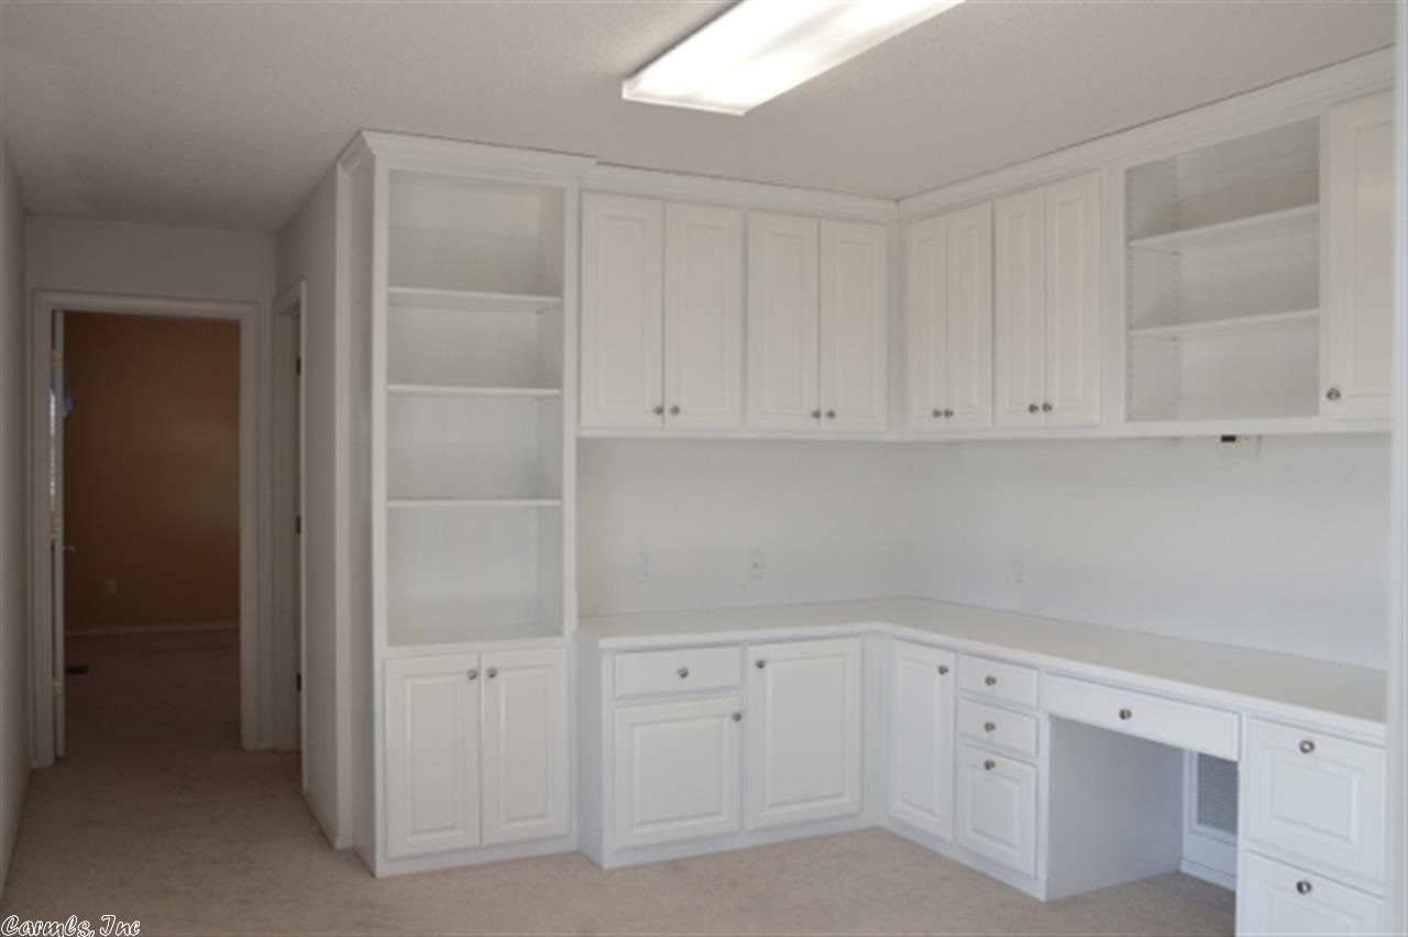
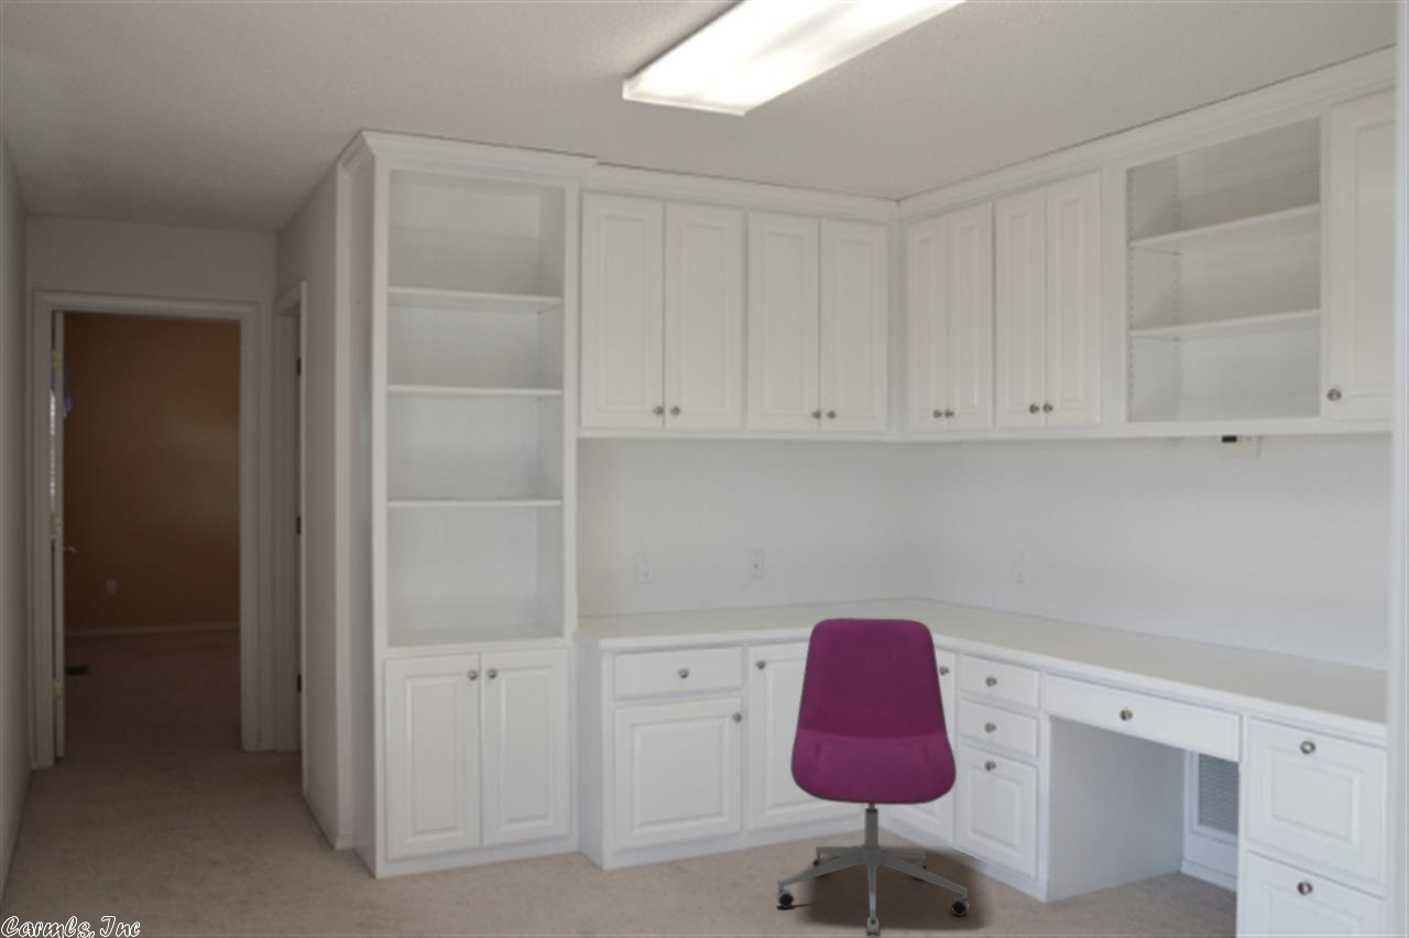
+ office chair [775,617,971,937]
